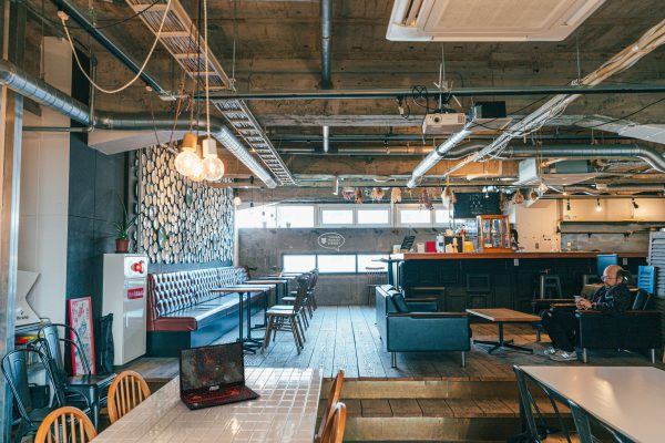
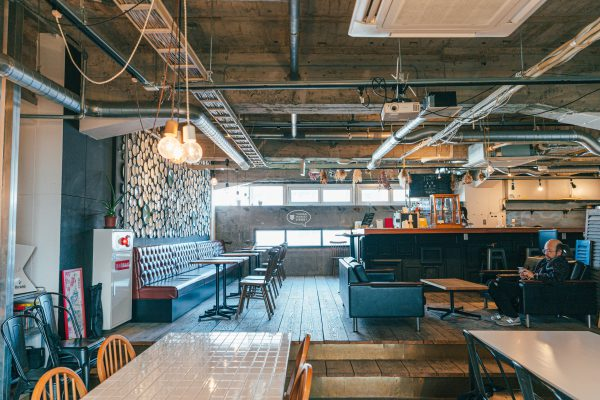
- laptop [177,340,262,411]
